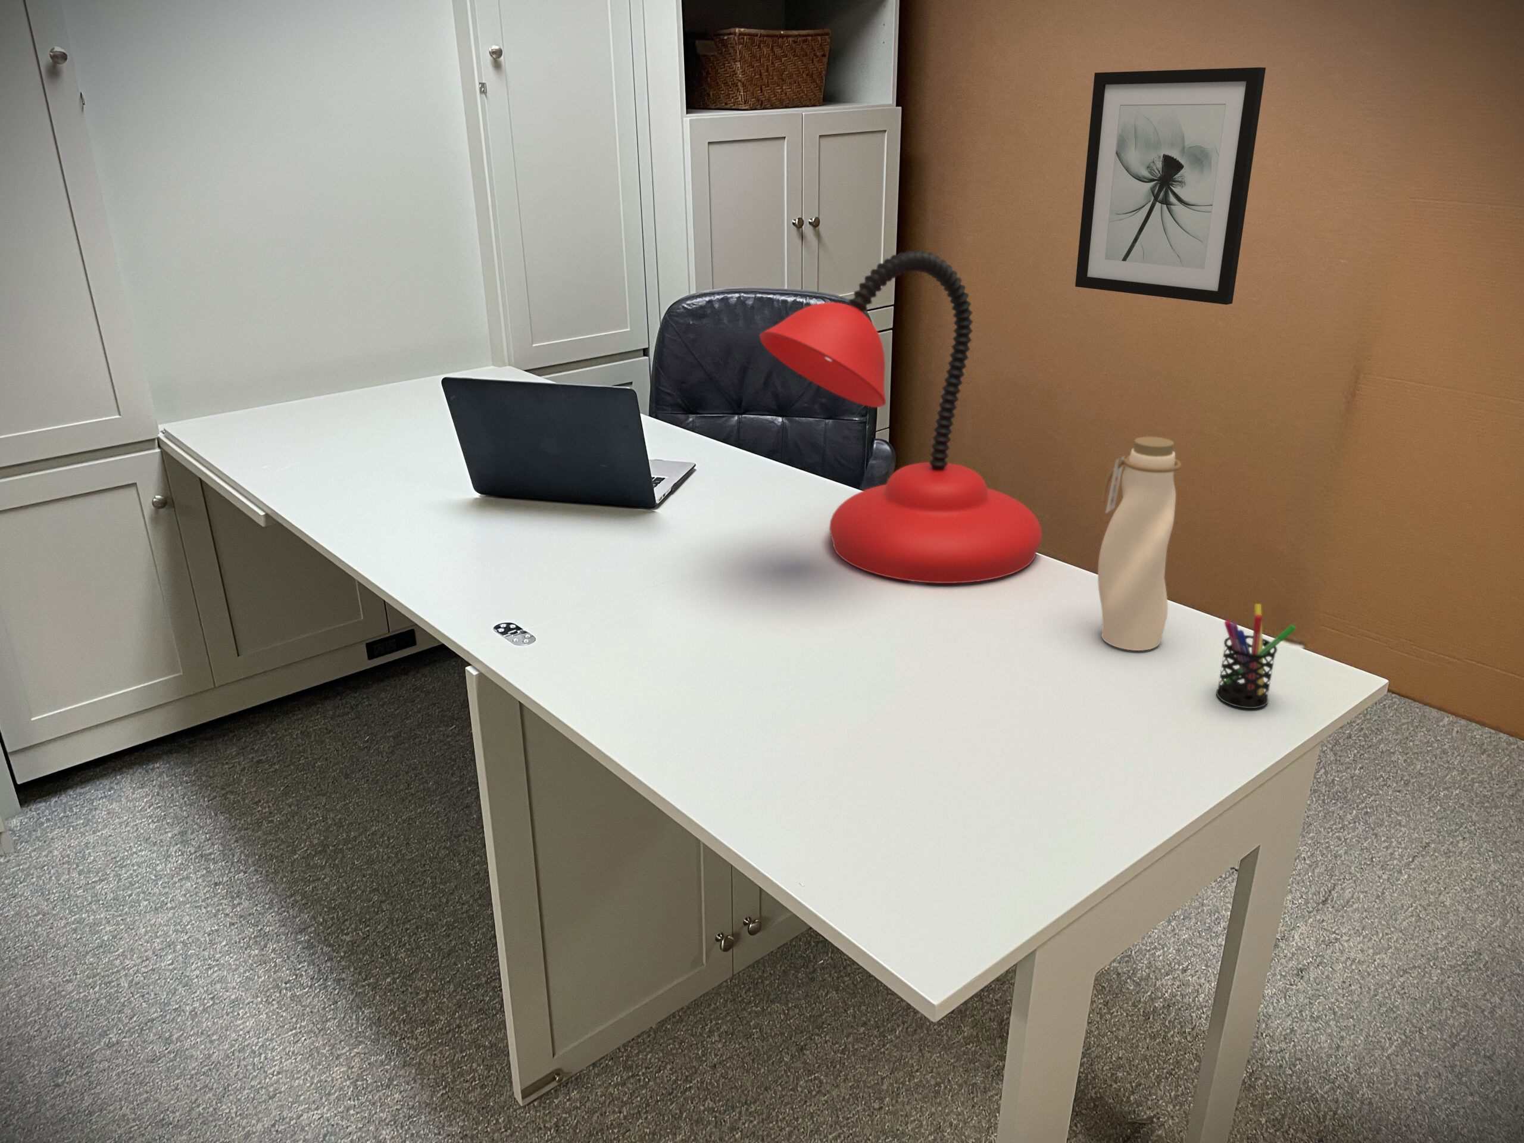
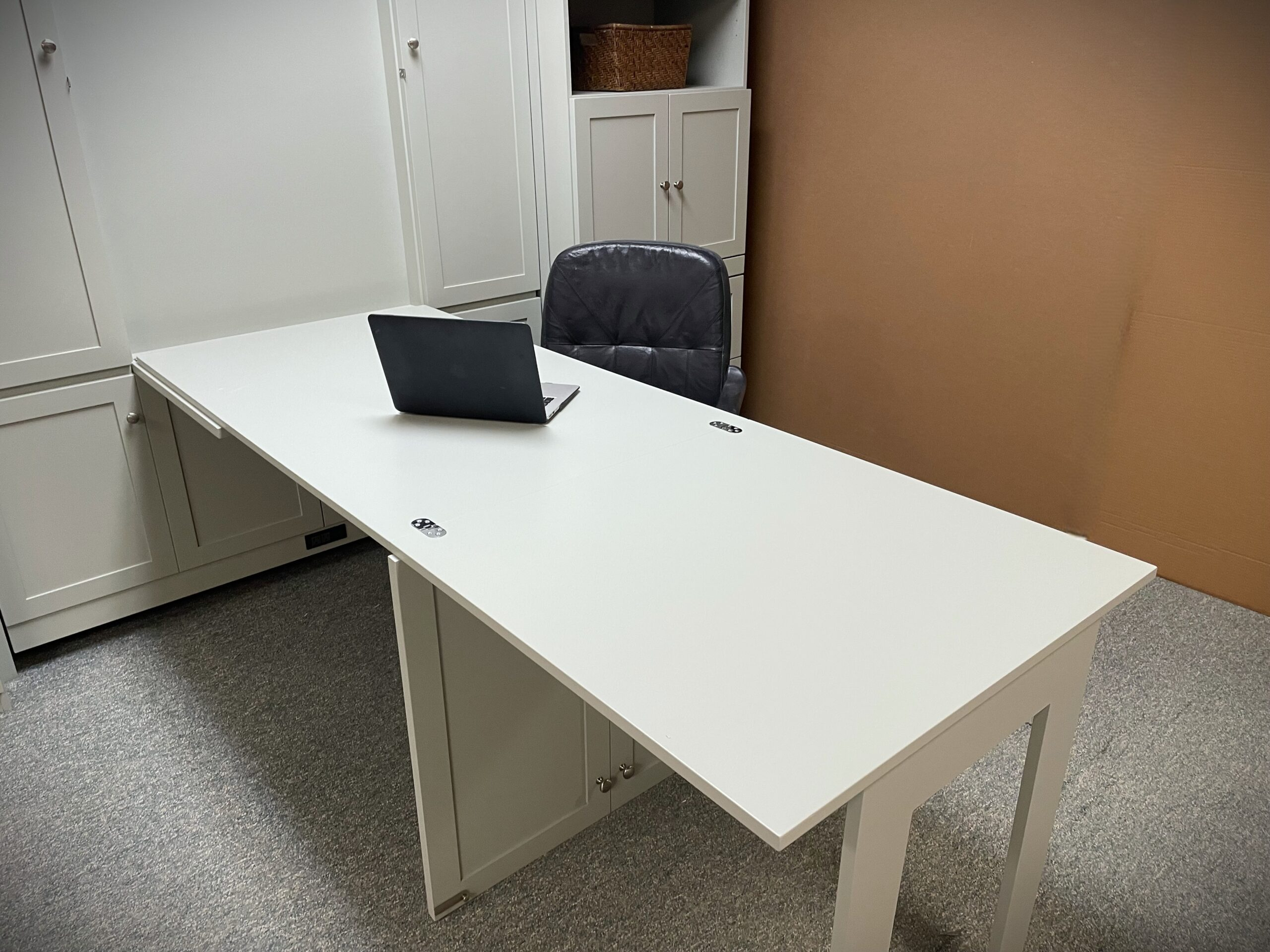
- desk lamp [760,250,1043,584]
- water bottle [1097,436,1182,651]
- wall art [1074,67,1266,305]
- pen holder [1216,603,1296,710]
